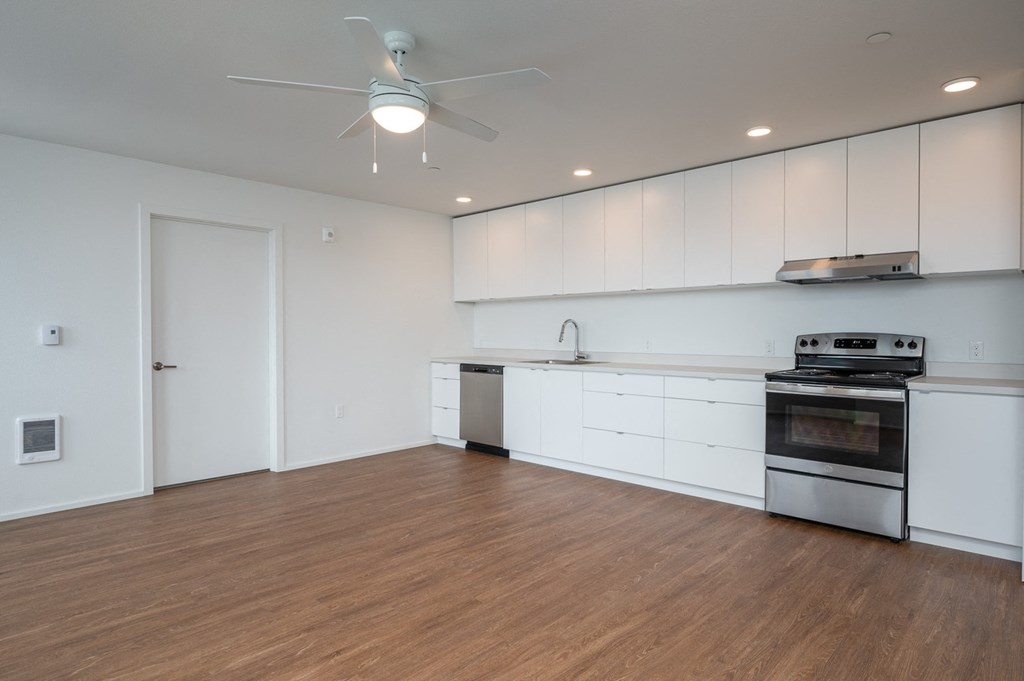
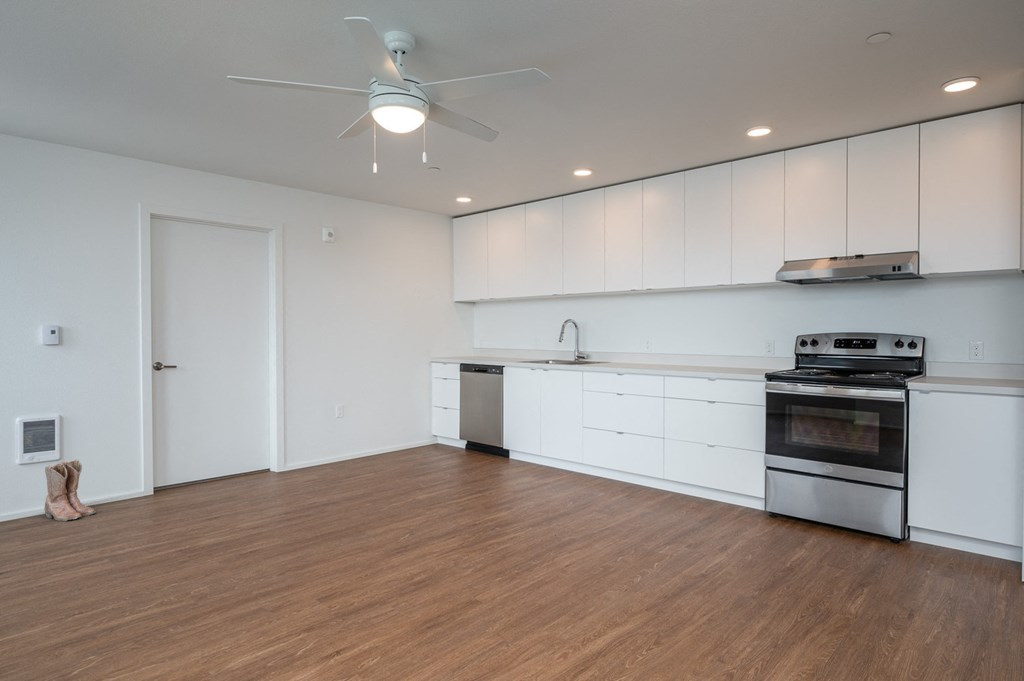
+ boots [44,459,97,522]
